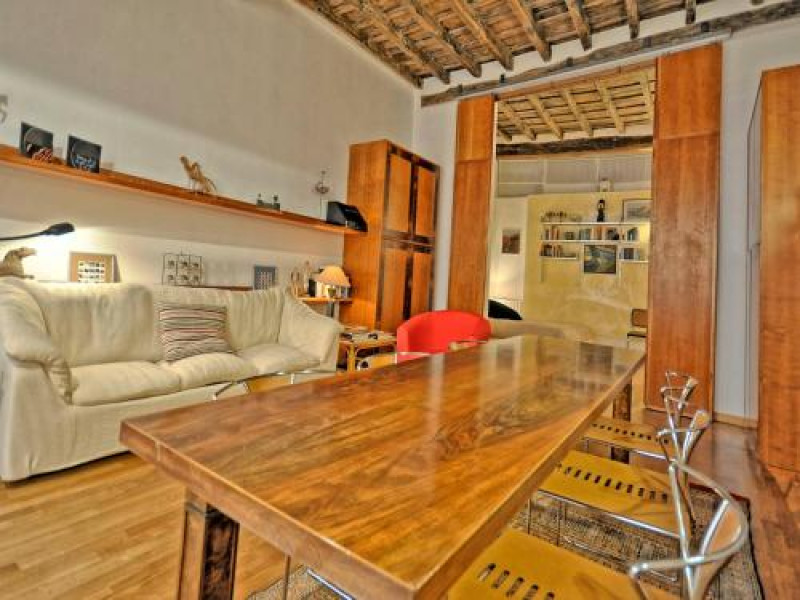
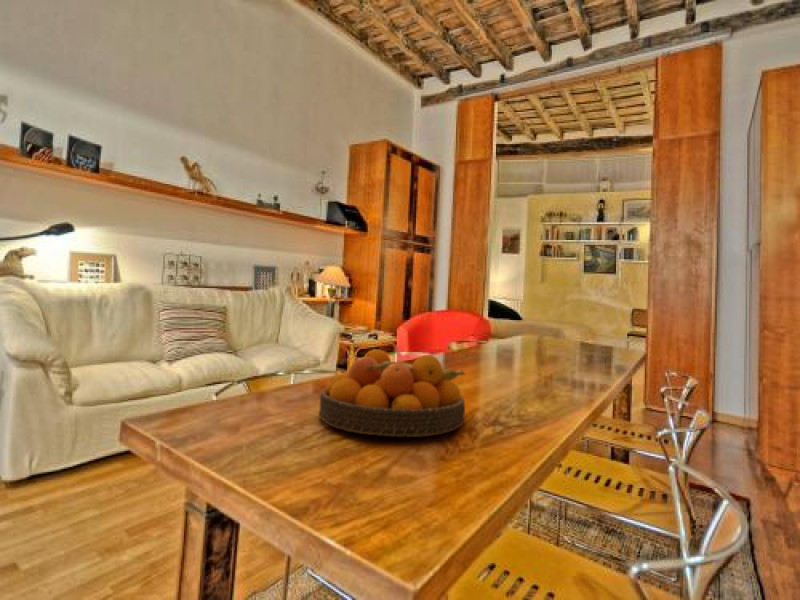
+ fruit bowl [318,348,466,438]
